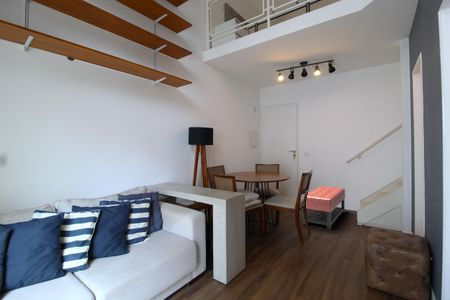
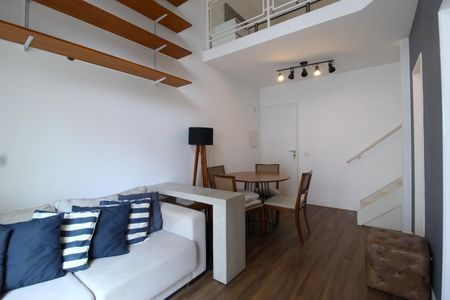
- ottoman [302,185,346,230]
